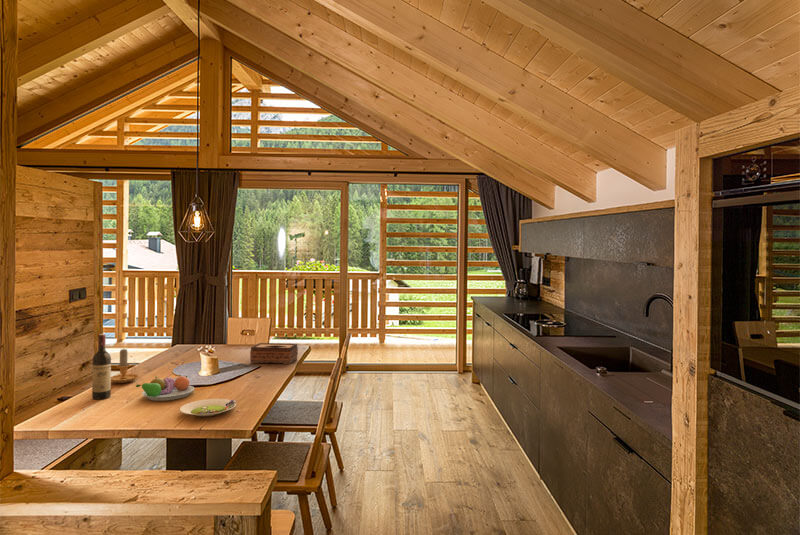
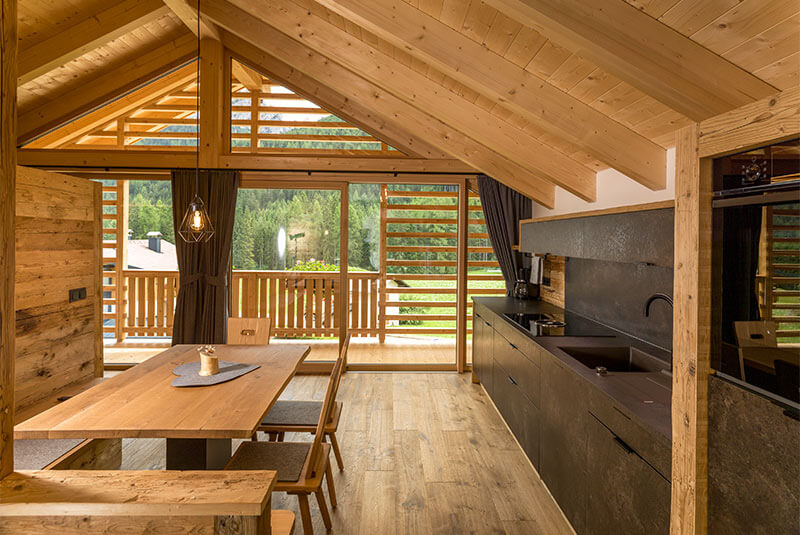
- wine bottle [91,333,112,400]
- candle [111,348,139,384]
- salad plate [179,398,238,417]
- tissue box [249,342,299,365]
- fruit bowl [135,374,195,402]
